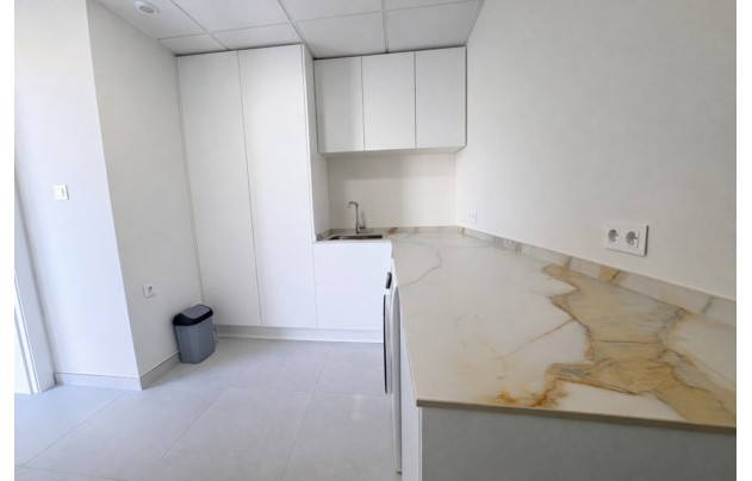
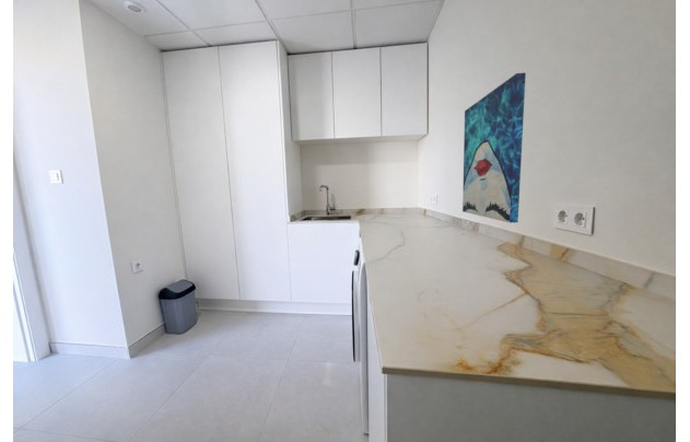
+ wall art [461,72,527,224]
